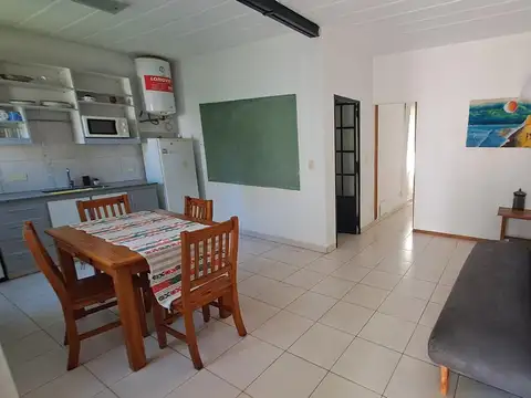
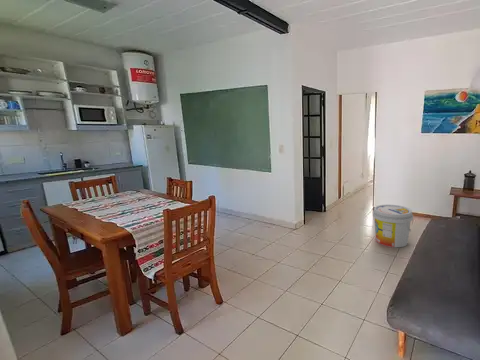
+ bucket [372,204,414,248]
